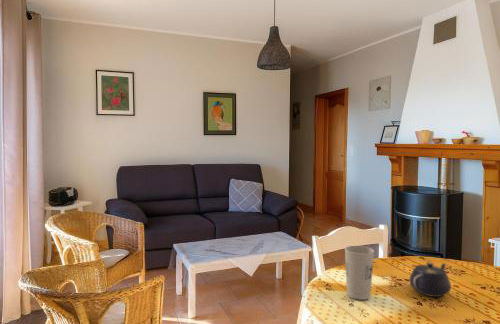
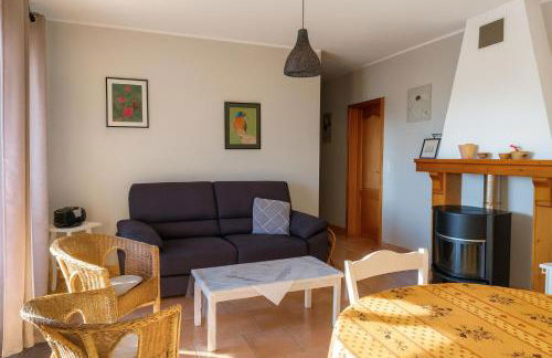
- cup [344,245,375,301]
- teapot [408,261,452,298]
